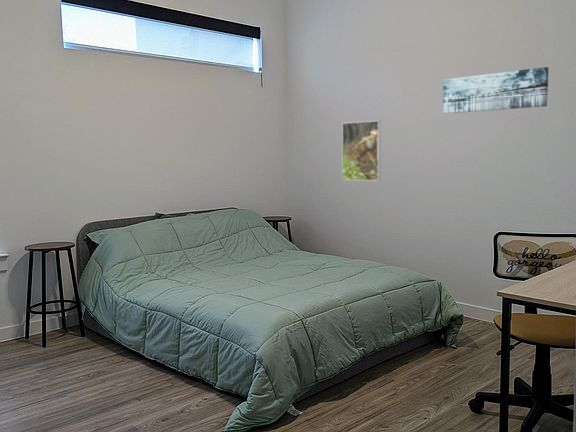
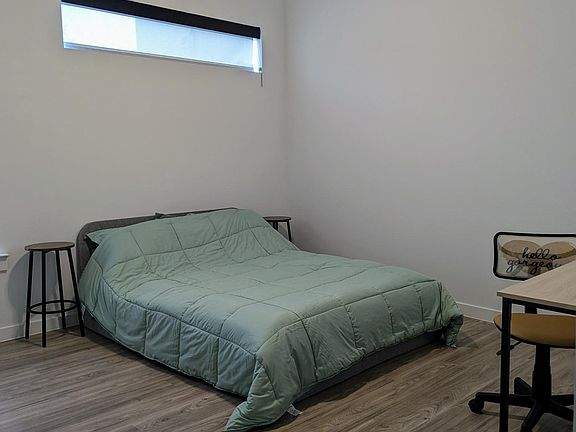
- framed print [341,120,382,182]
- wall art [442,66,550,114]
